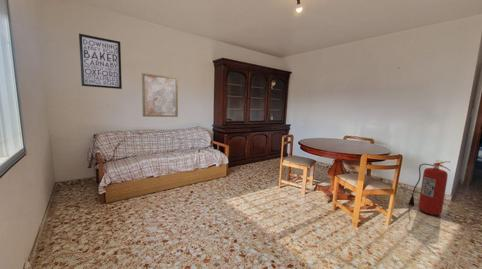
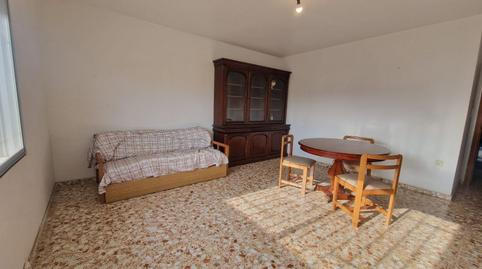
- wall art [141,72,179,118]
- fire extinguisher [407,160,451,216]
- wall art [78,33,123,90]
